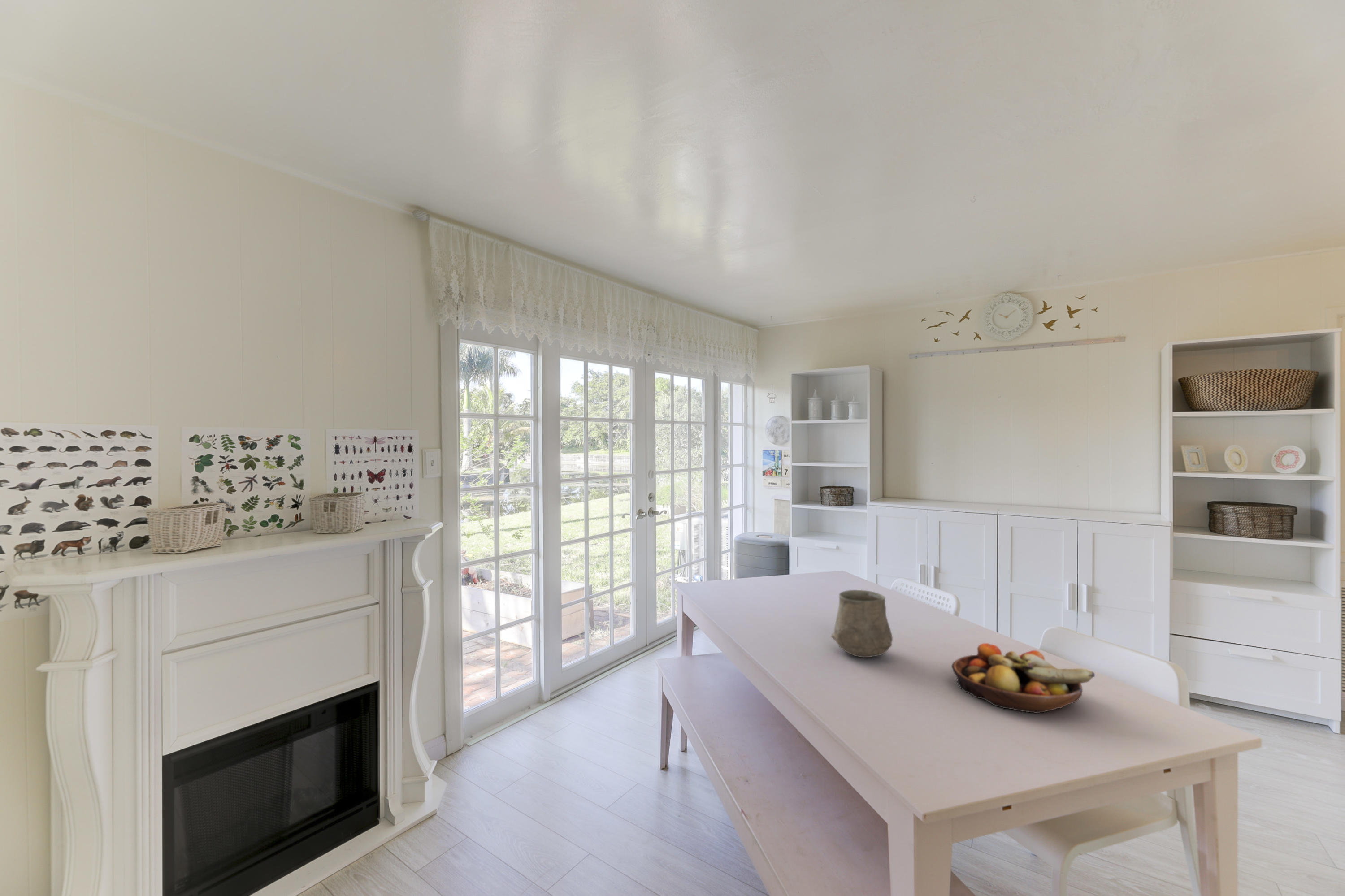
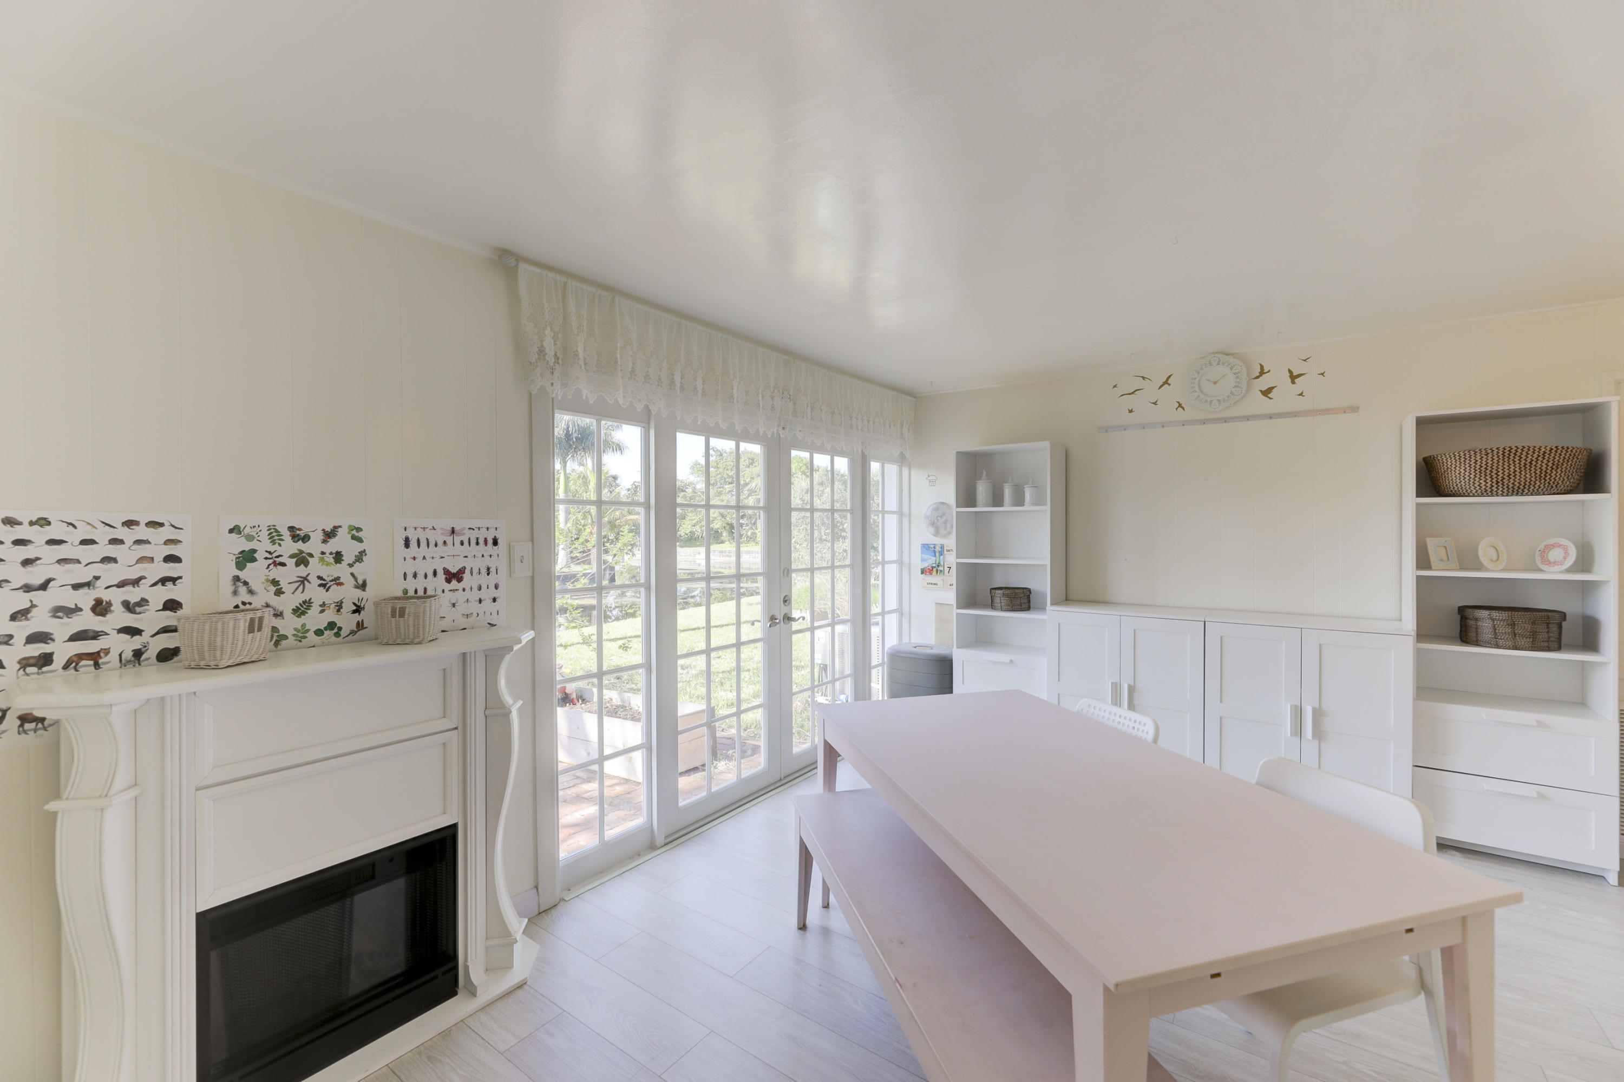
- ceramic cup [831,589,893,658]
- fruit bowl [951,643,1095,714]
